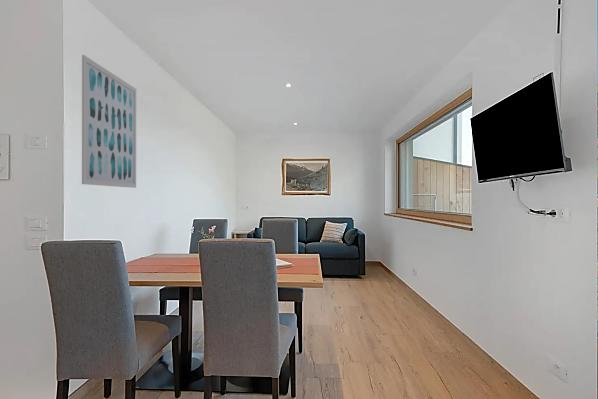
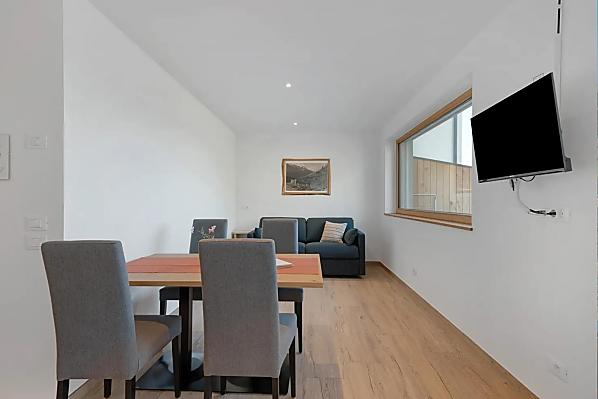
- wall art [81,54,137,189]
